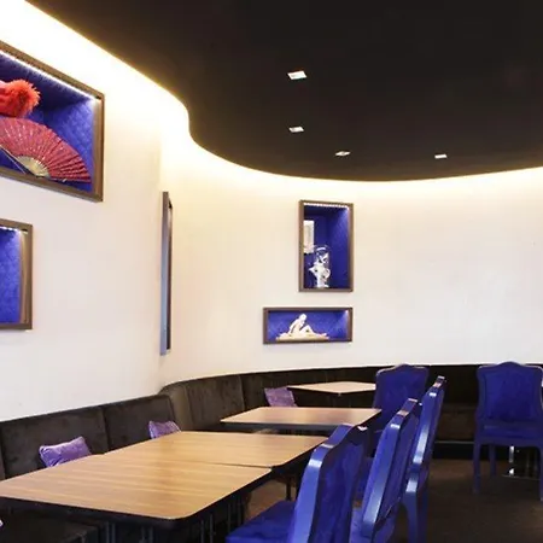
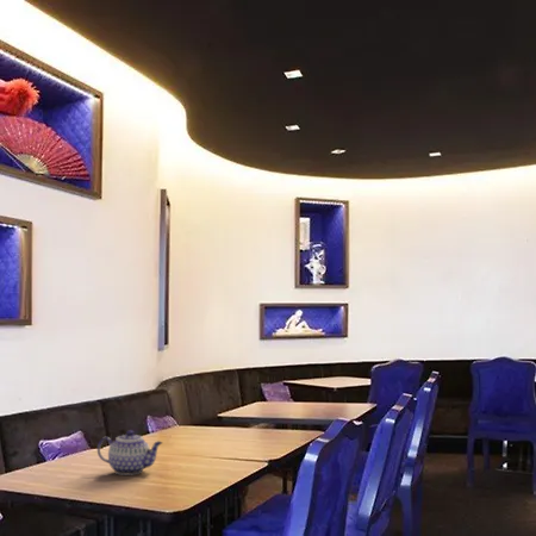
+ teapot [96,429,163,476]
